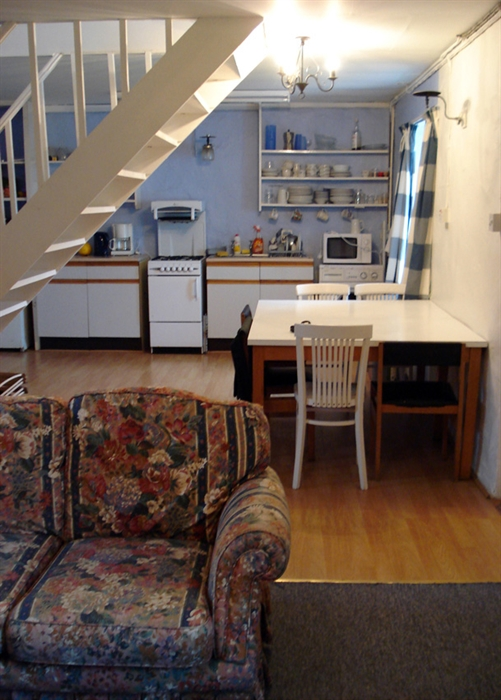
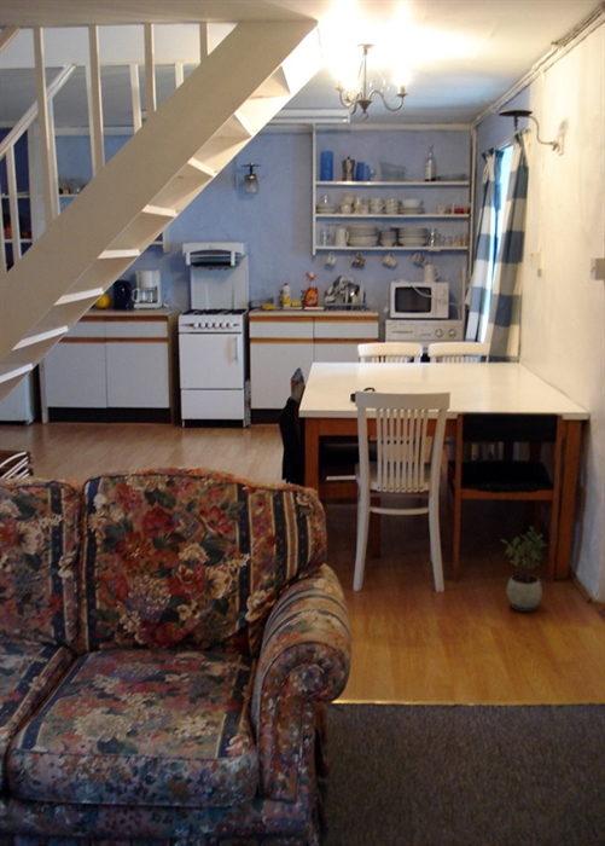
+ potted plant [500,525,548,613]
